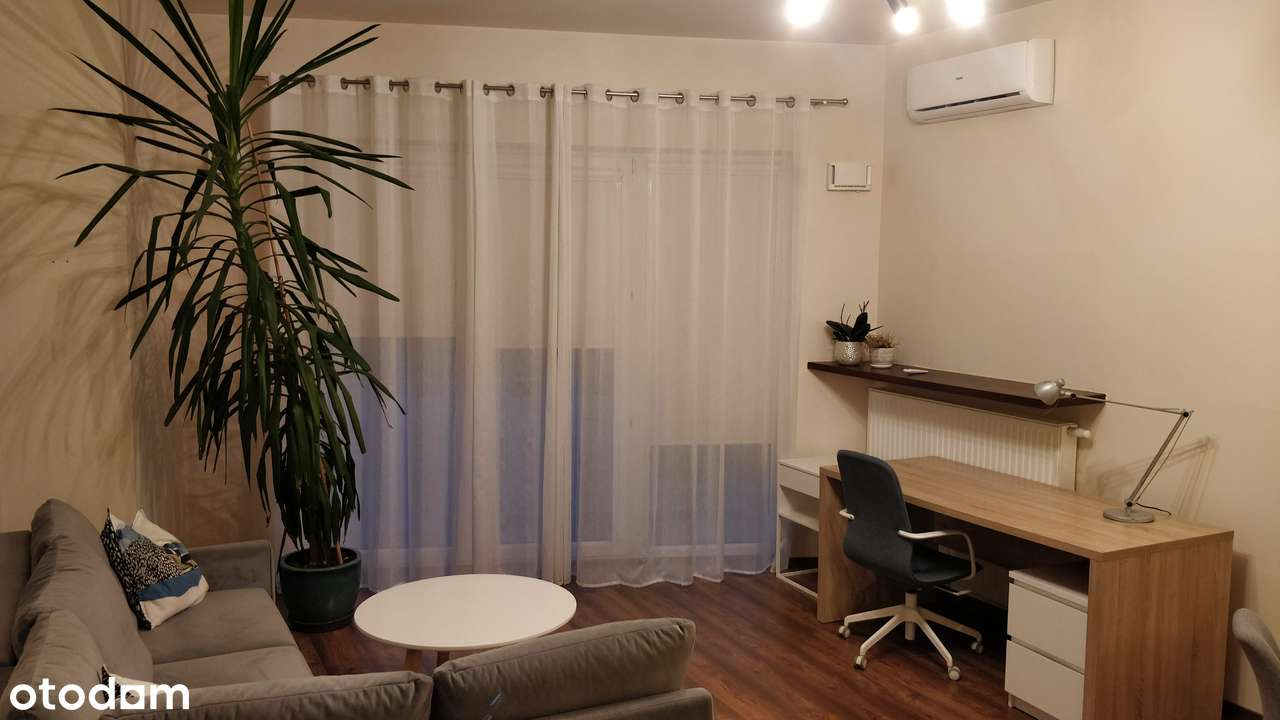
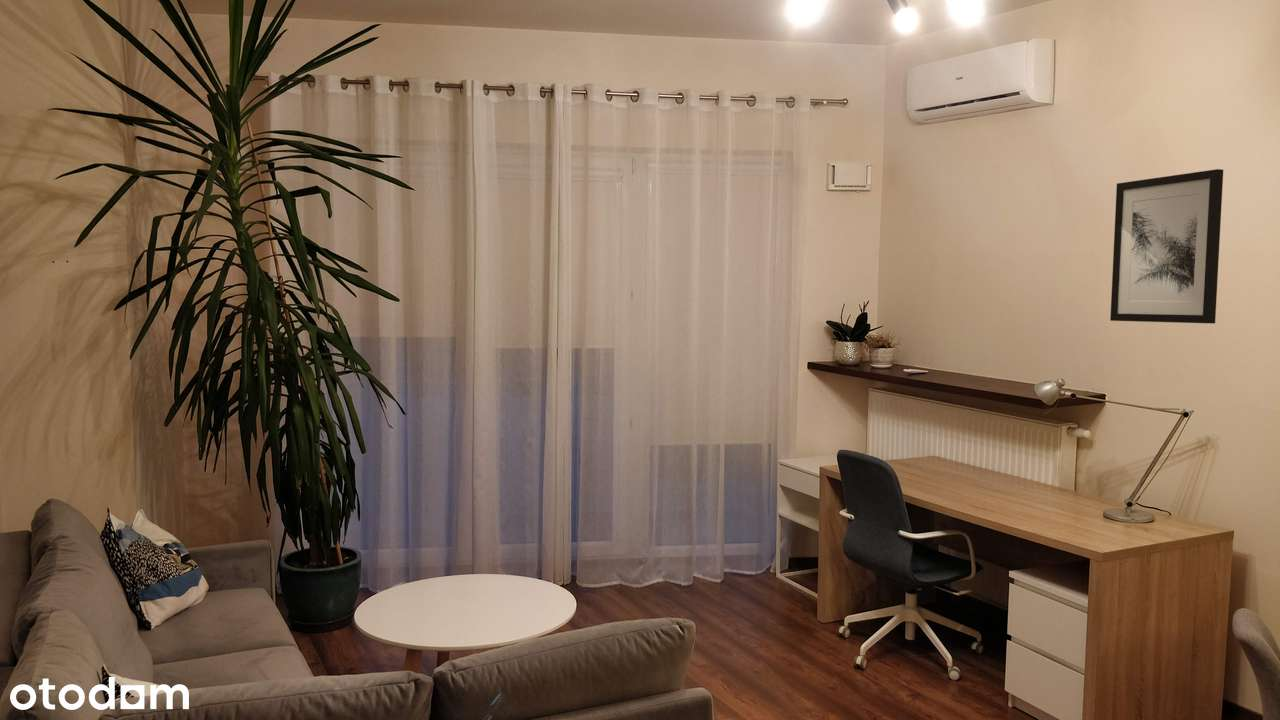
+ wall art [1109,168,1224,325]
